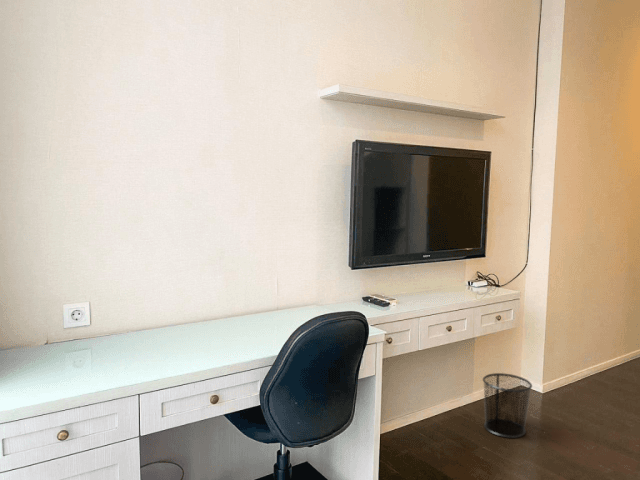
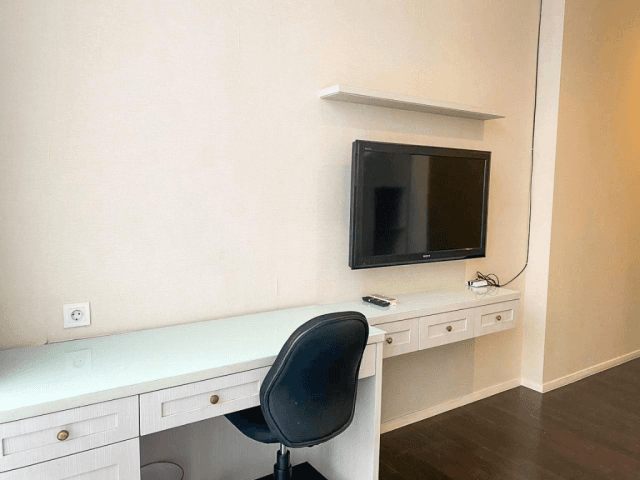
- waste bin [482,372,533,439]
